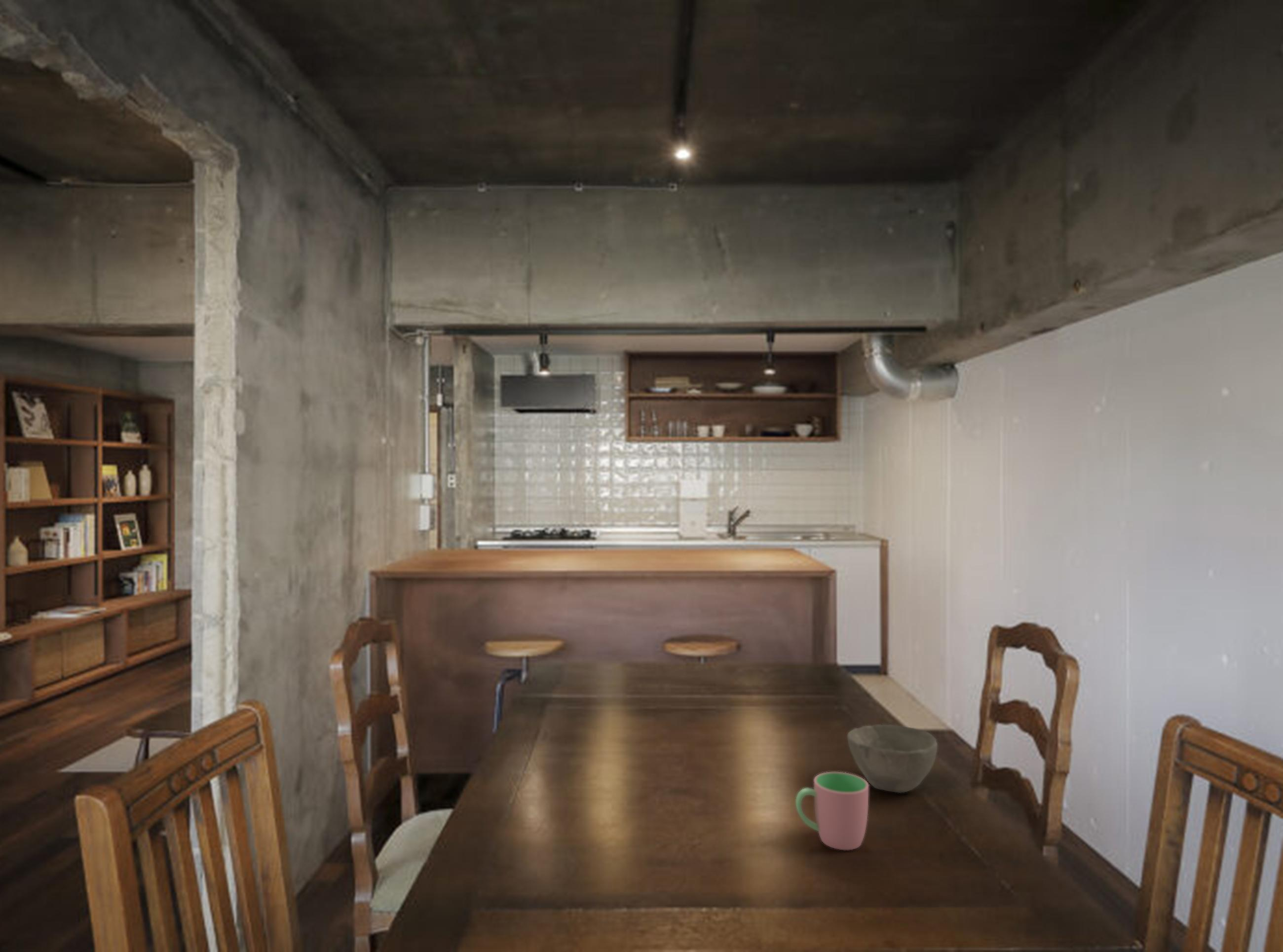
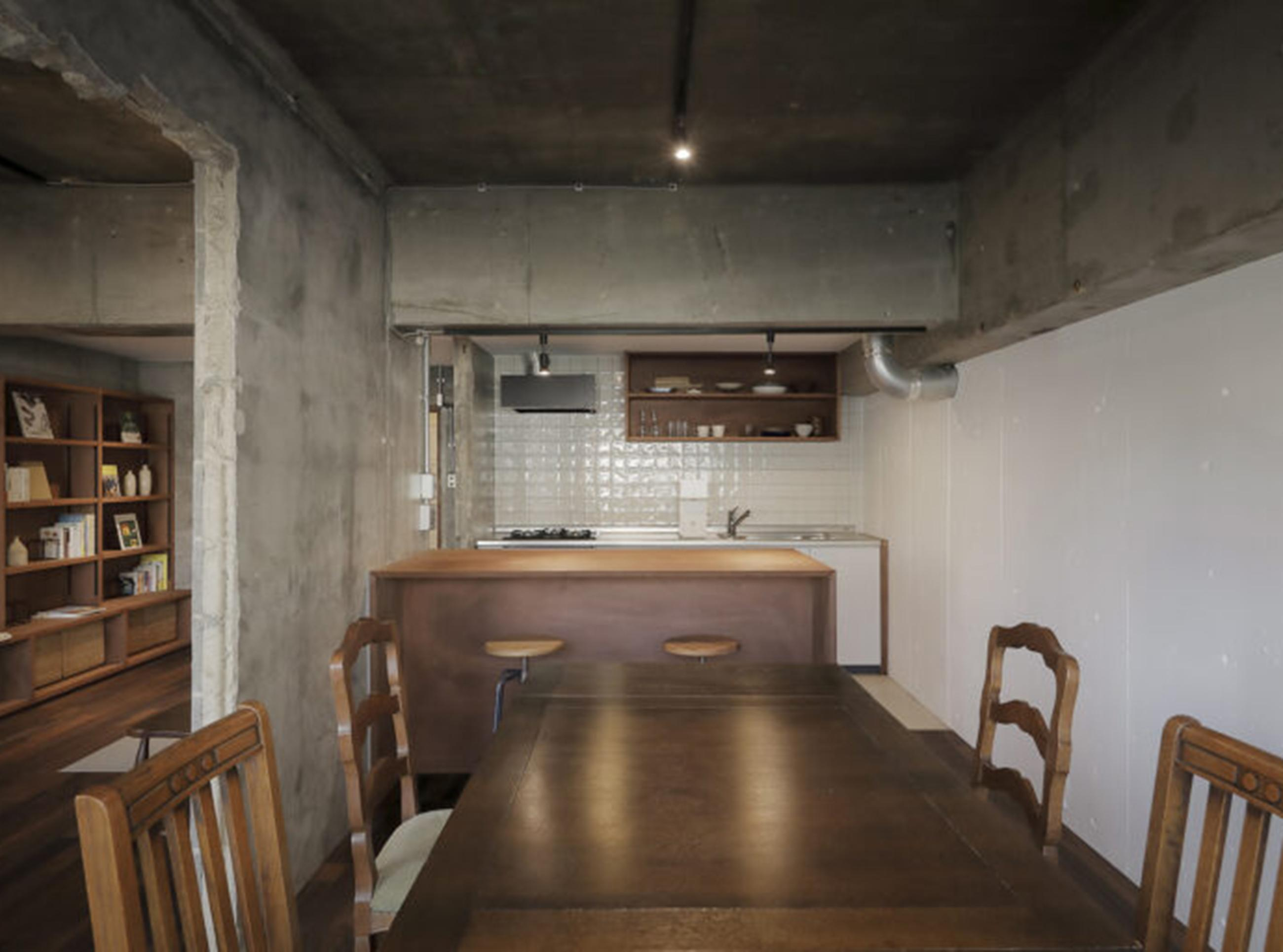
- cup [795,771,869,850]
- bowl [847,724,938,794]
